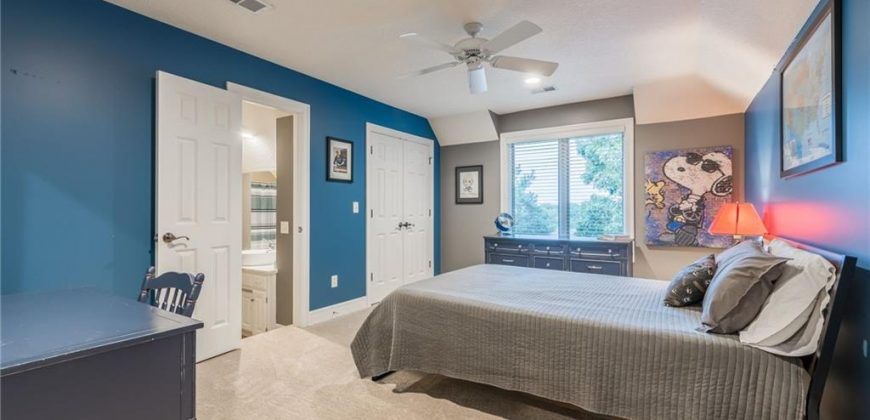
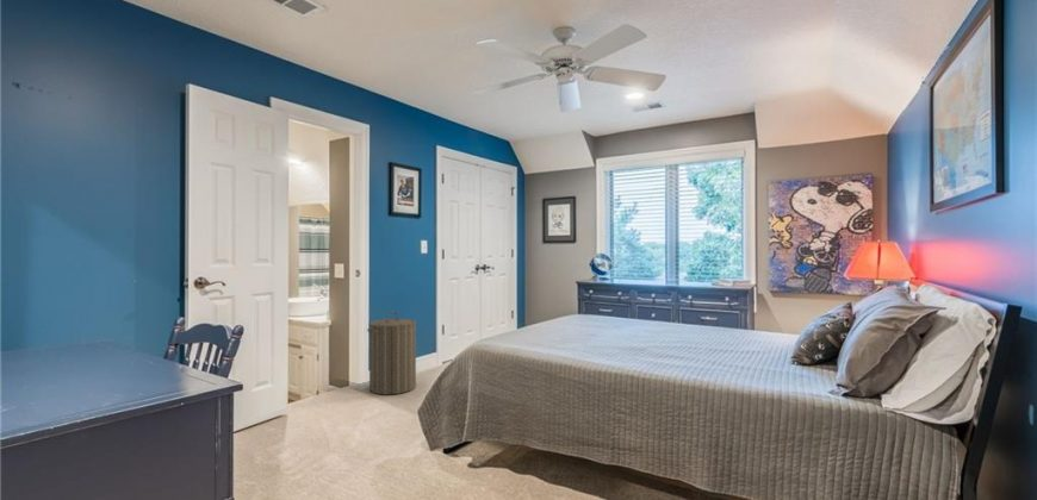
+ laundry hamper [366,311,417,395]
